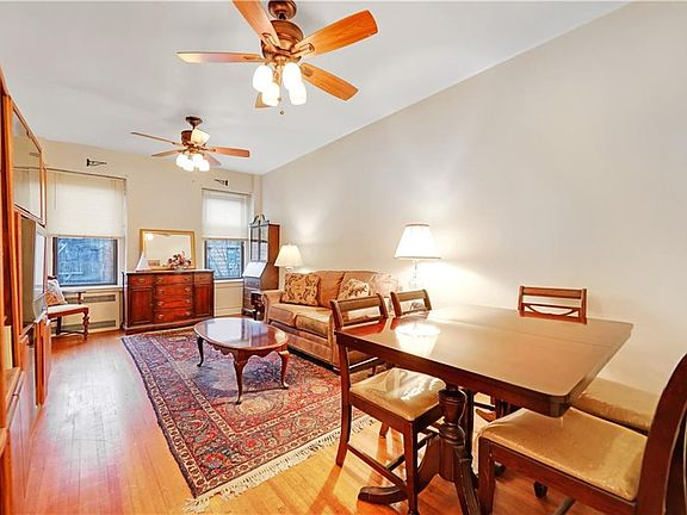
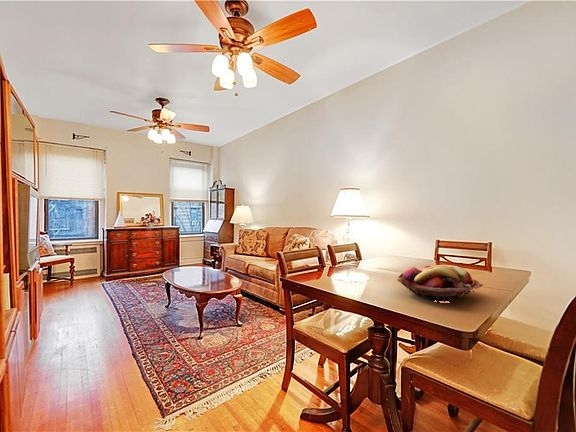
+ fruit basket [396,264,484,300]
